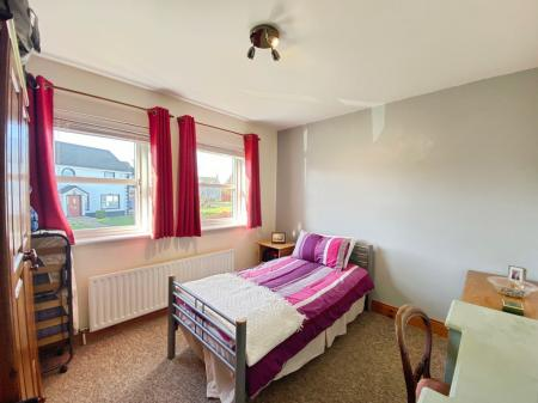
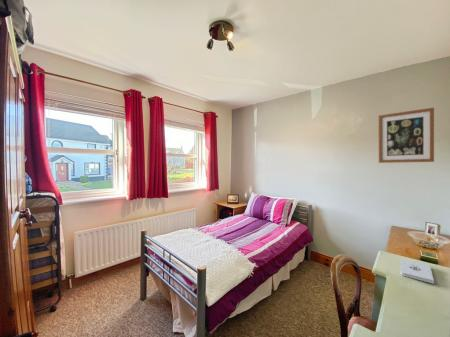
+ wall art [378,107,435,164]
+ notepad [399,258,435,285]
